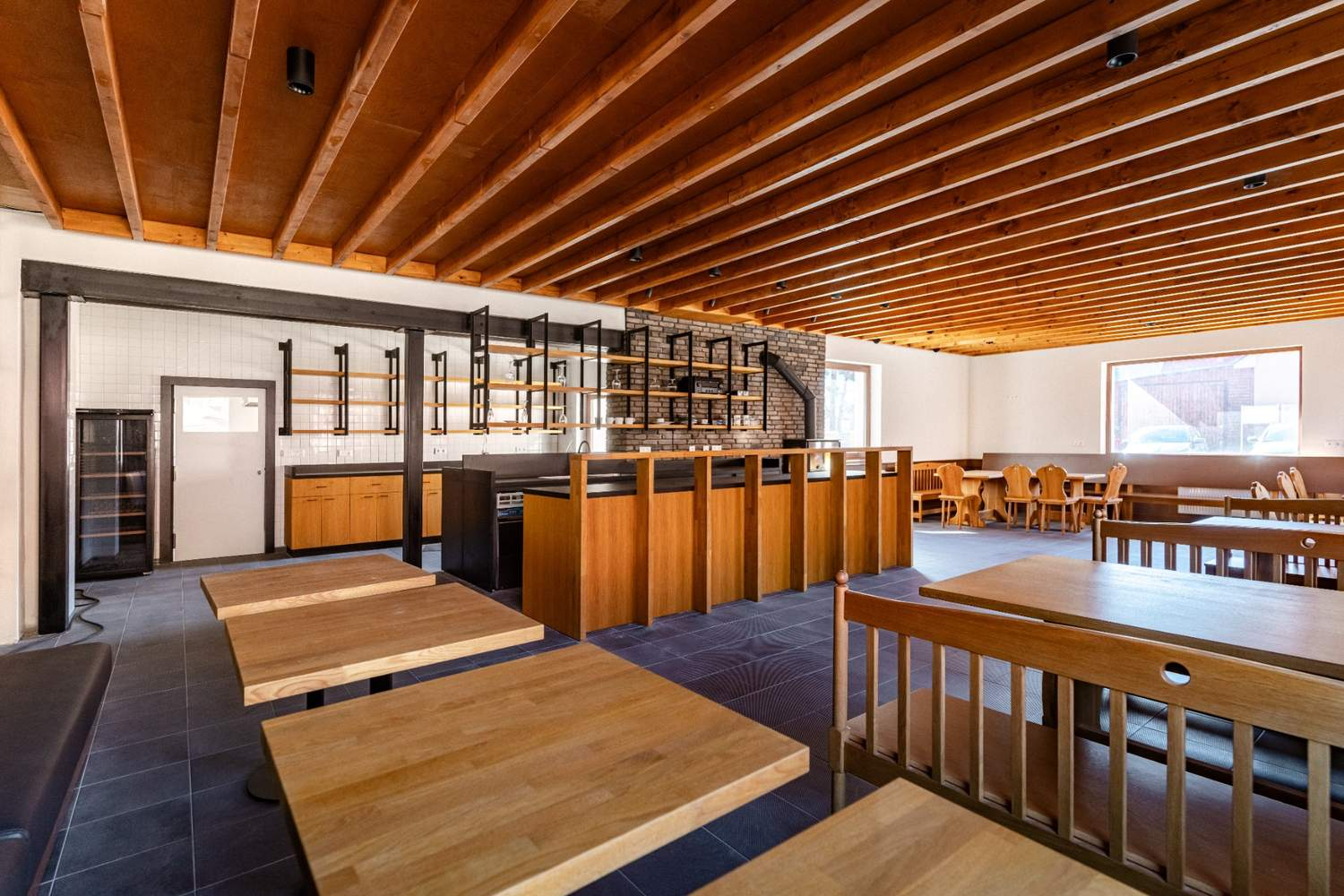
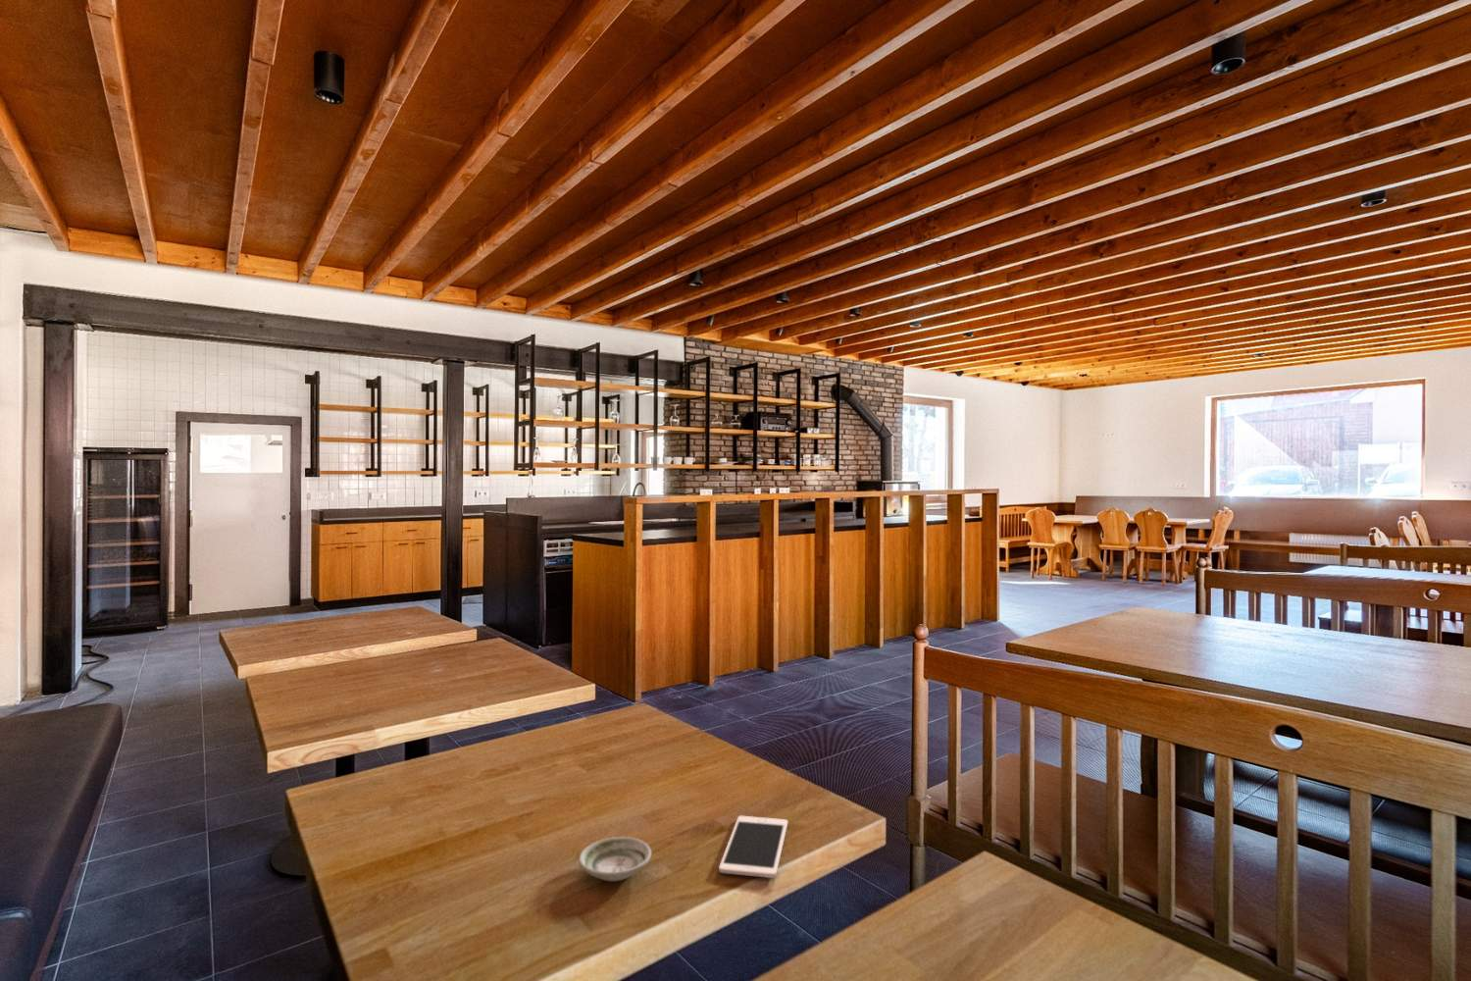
+ cell phone [718,816,788,879]
+ saucer [578,835,652,882]
